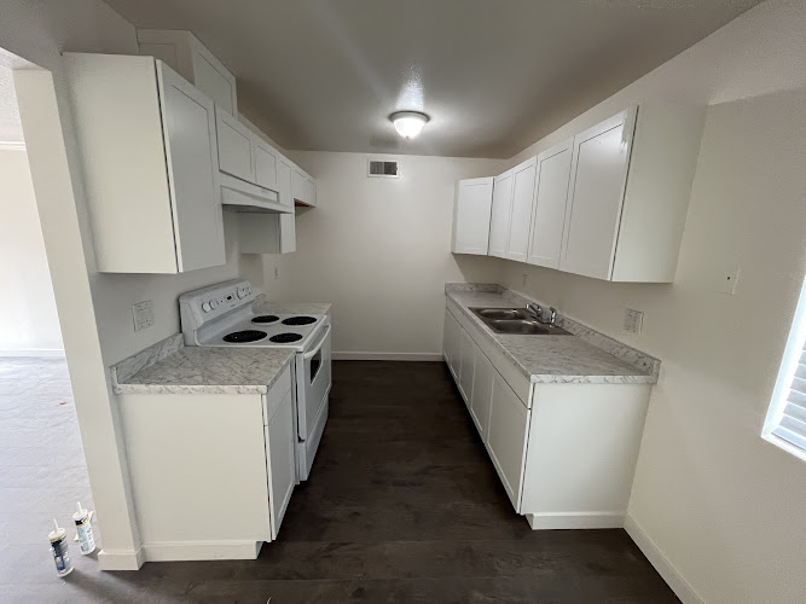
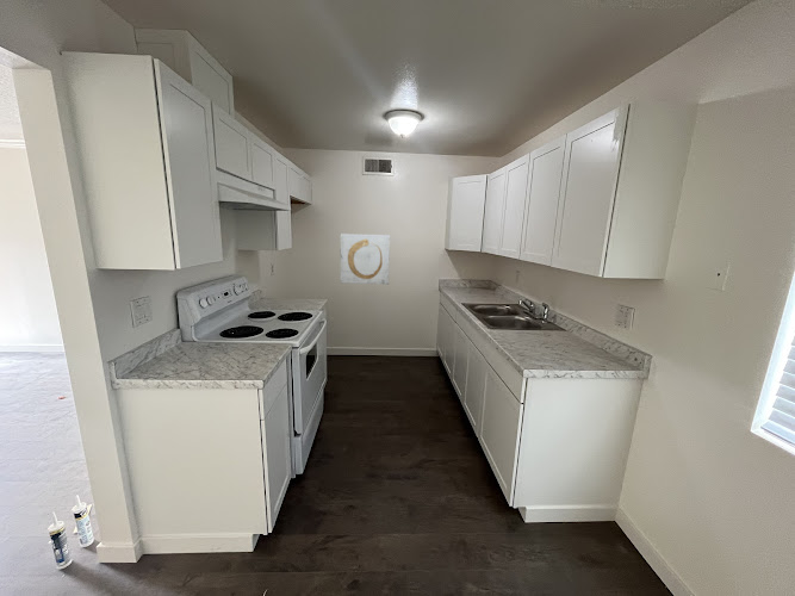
+ wall art [339,232,391,286]
